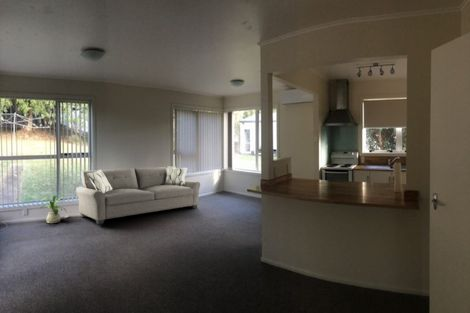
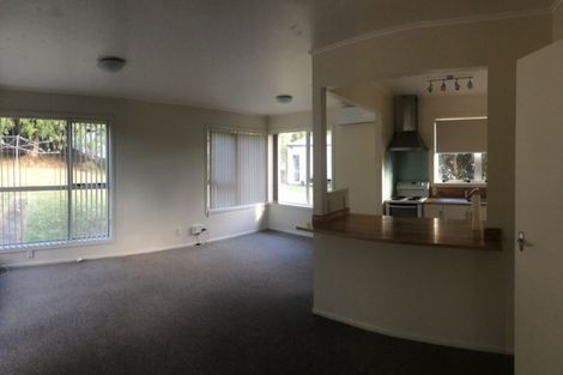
- house plant [40,194,68,224]
- sofa [75,165,201,225]
